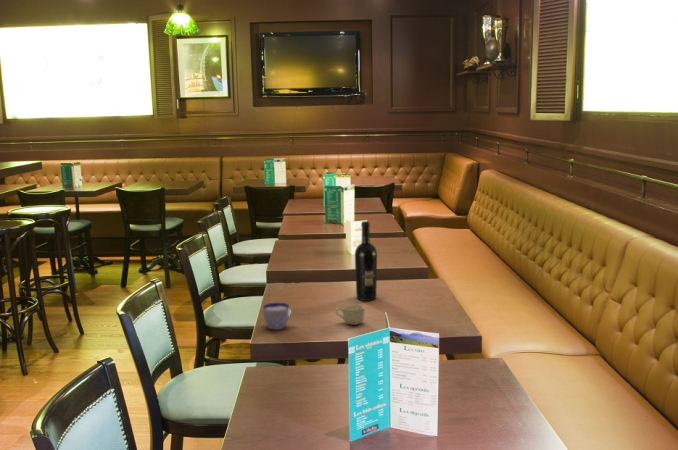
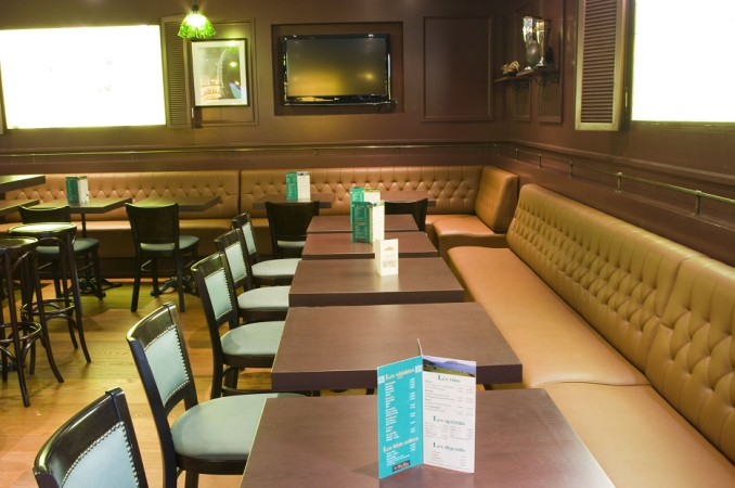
- wine bottle [354,220,378,302]
- cup [262,302,291,331]
- cup [335,303,366,326]
